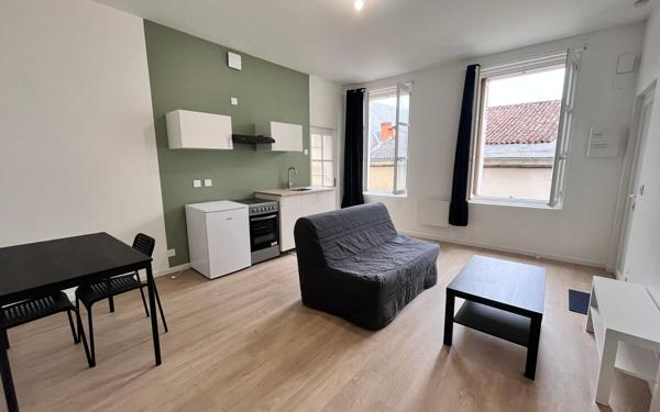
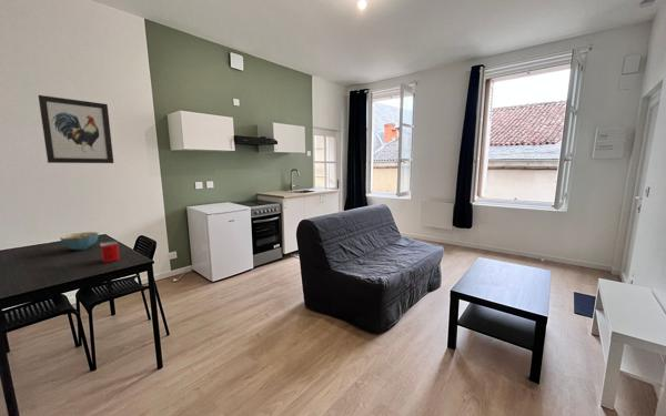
+ cereal bowl [59,231,100,251]
+ mug [99,241,121,264]
+ wall art [38,94,114,164]
